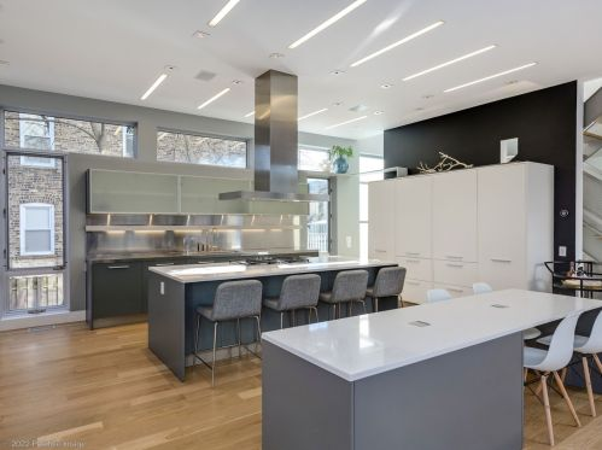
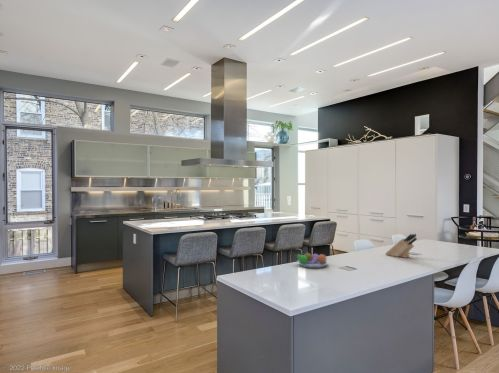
+ knife block [384,233,418,259]
+ fruit bowl [293,250,329,269]
